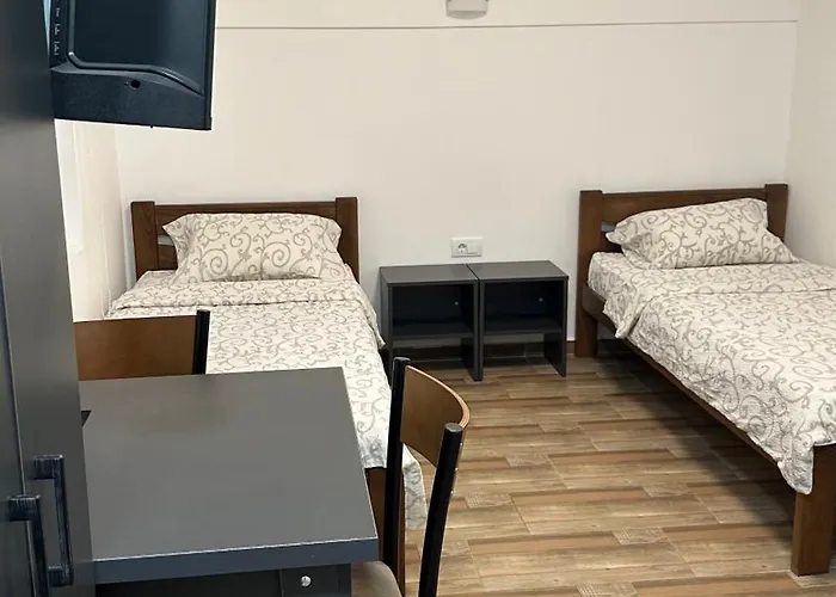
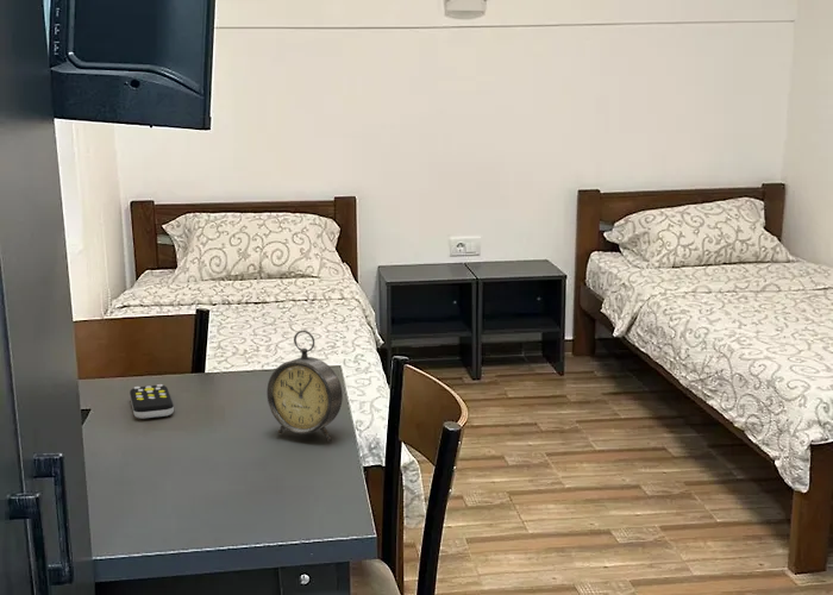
+ alarm clock [267,330,344,443]
+ remote control [129,383,175,420]
